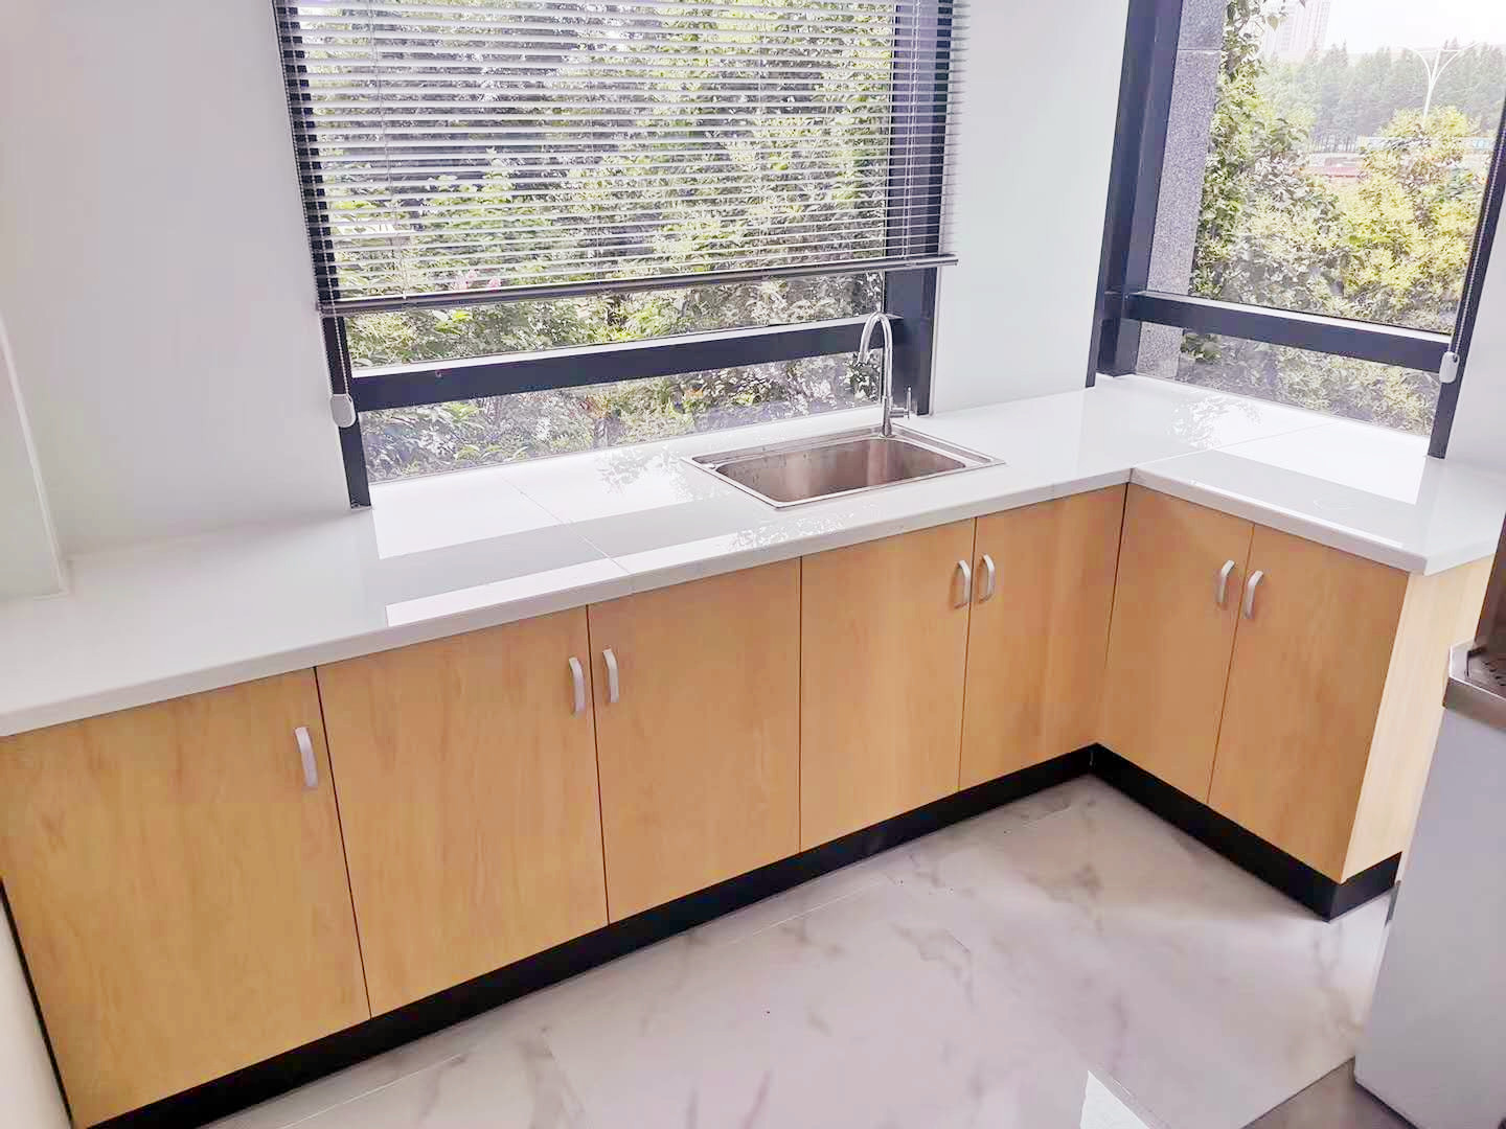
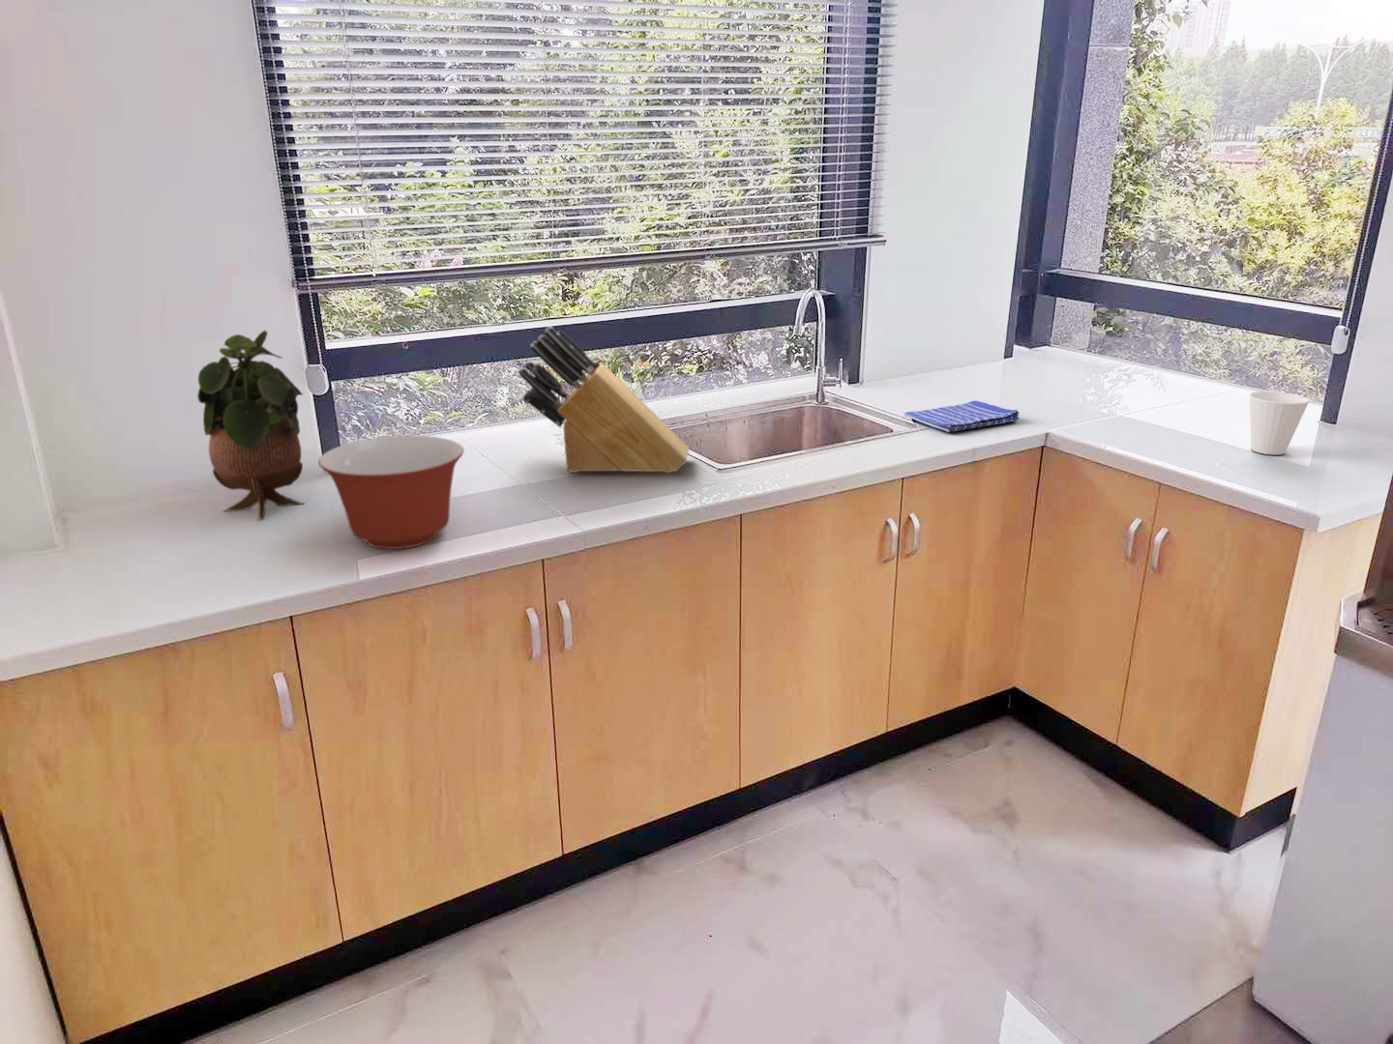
+ potted plant [196,330,305,520]
+ knife block [518,326,690,474]
+ cup [1248,390,1311,455]
+ dish towel [904,399,1020,433]
+ mixing bowl [317,435,465,551]
